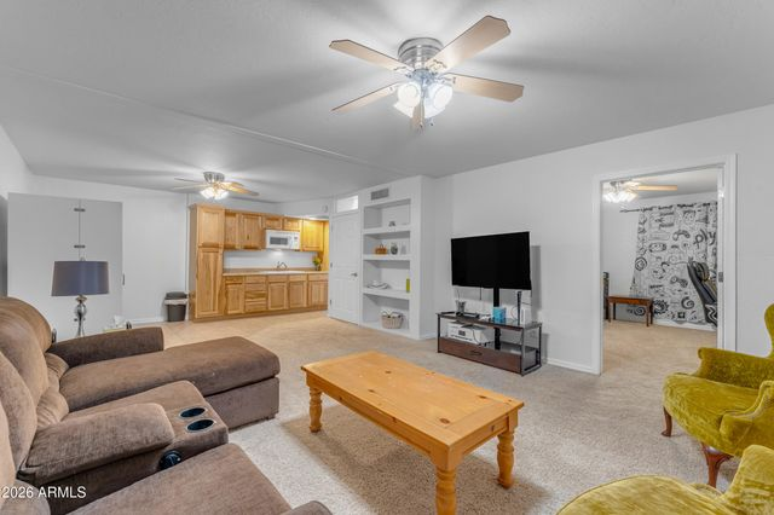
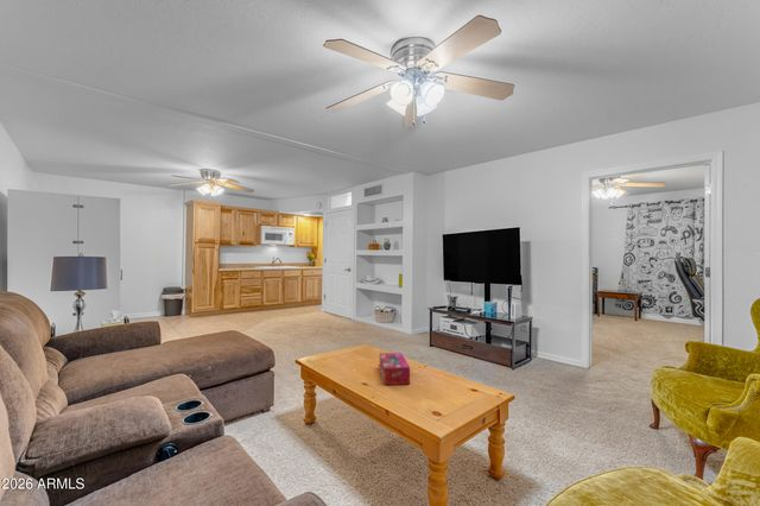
+ tissue box [379,352,411,386]
